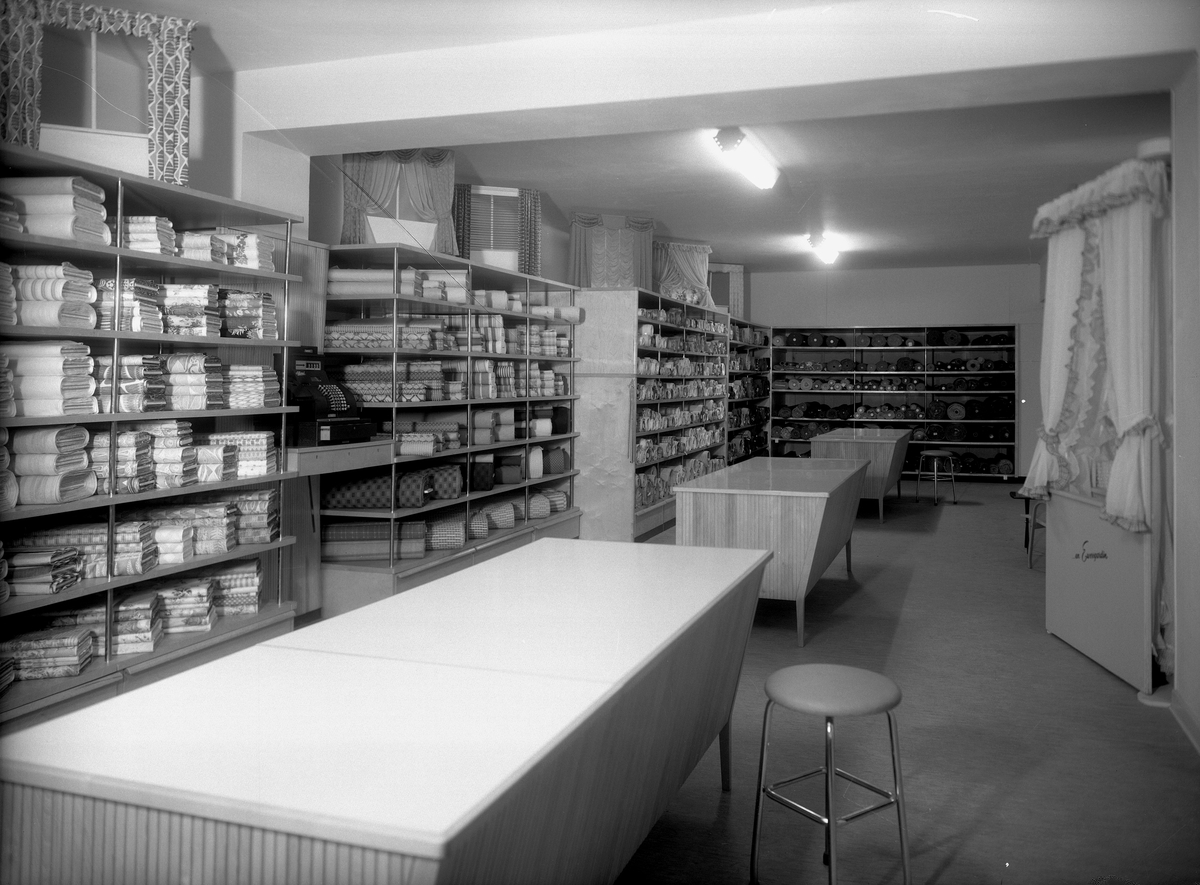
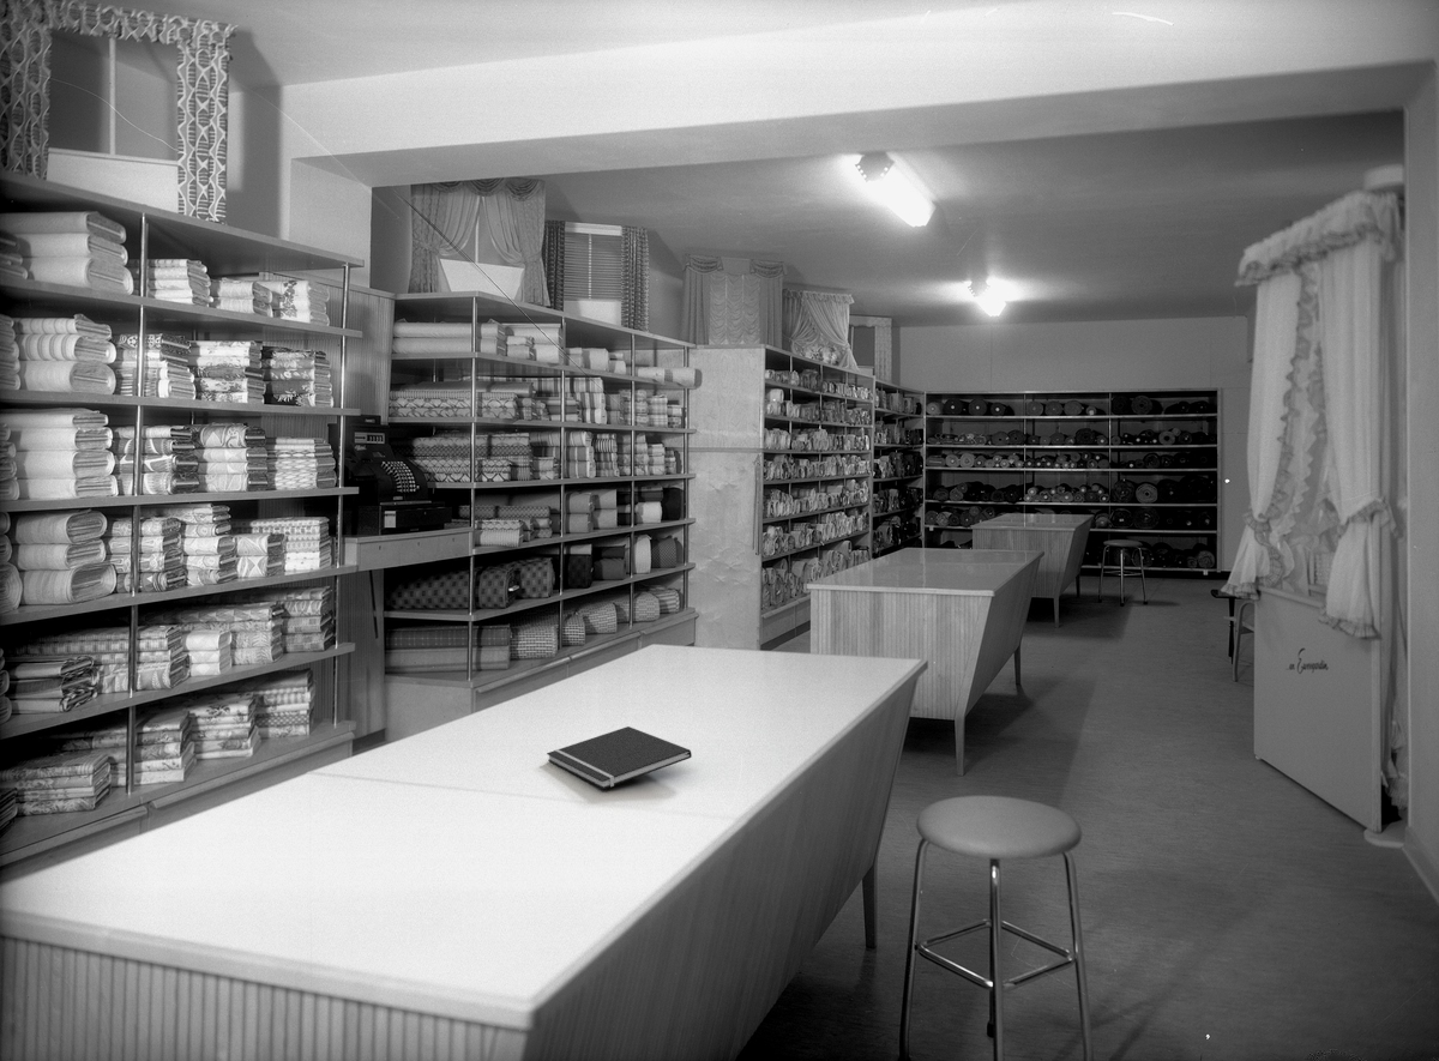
+ notepad [546,725,693,790]
